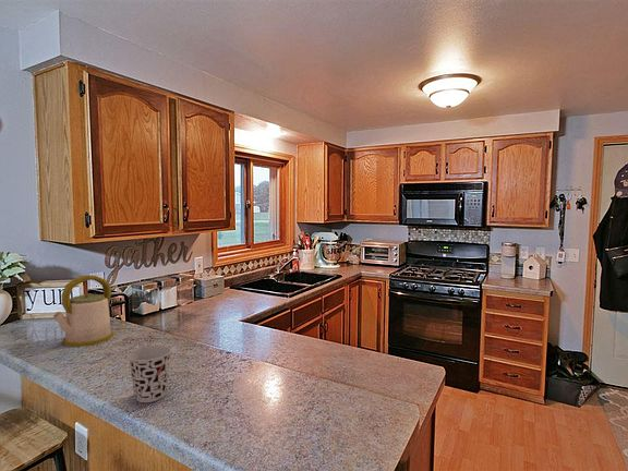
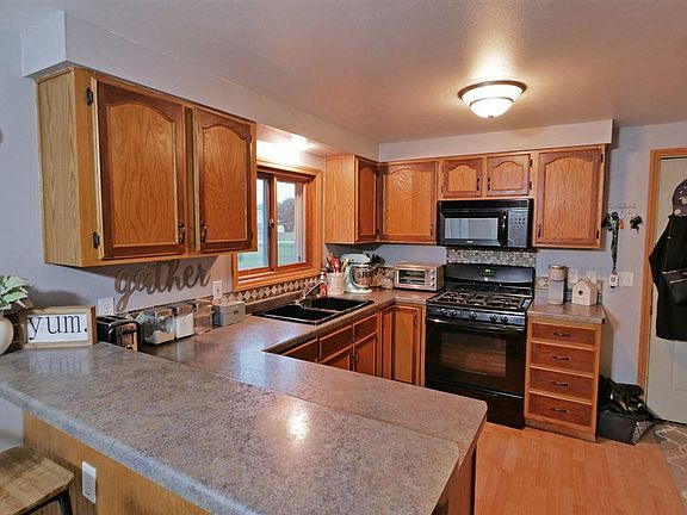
- cup [126,345,172,403]
- kettle [52,274,114,348]
